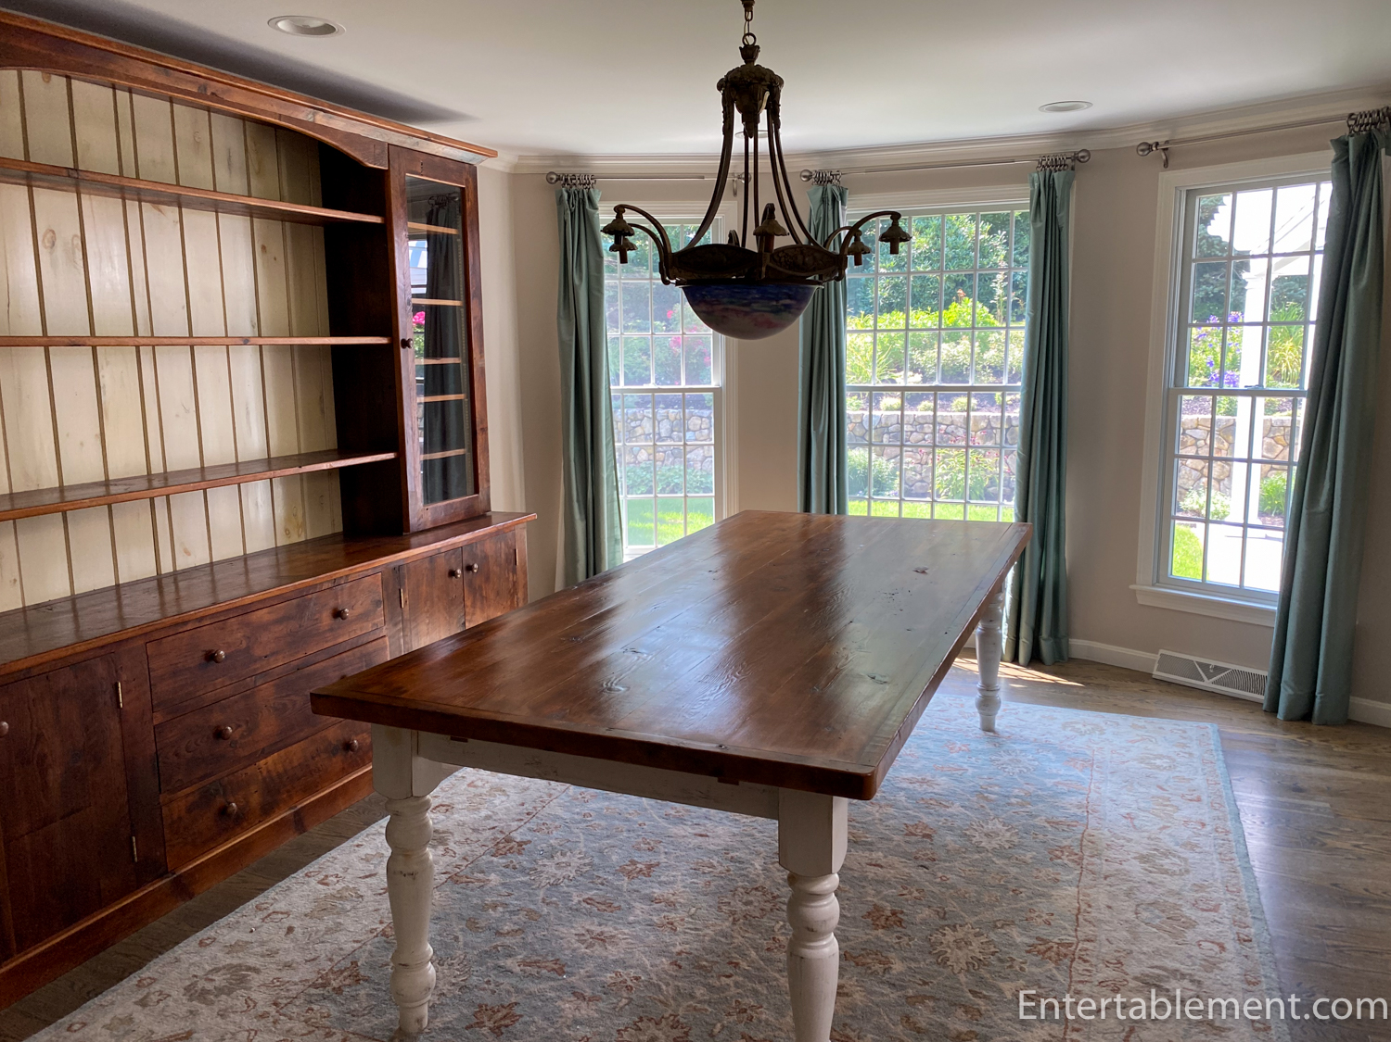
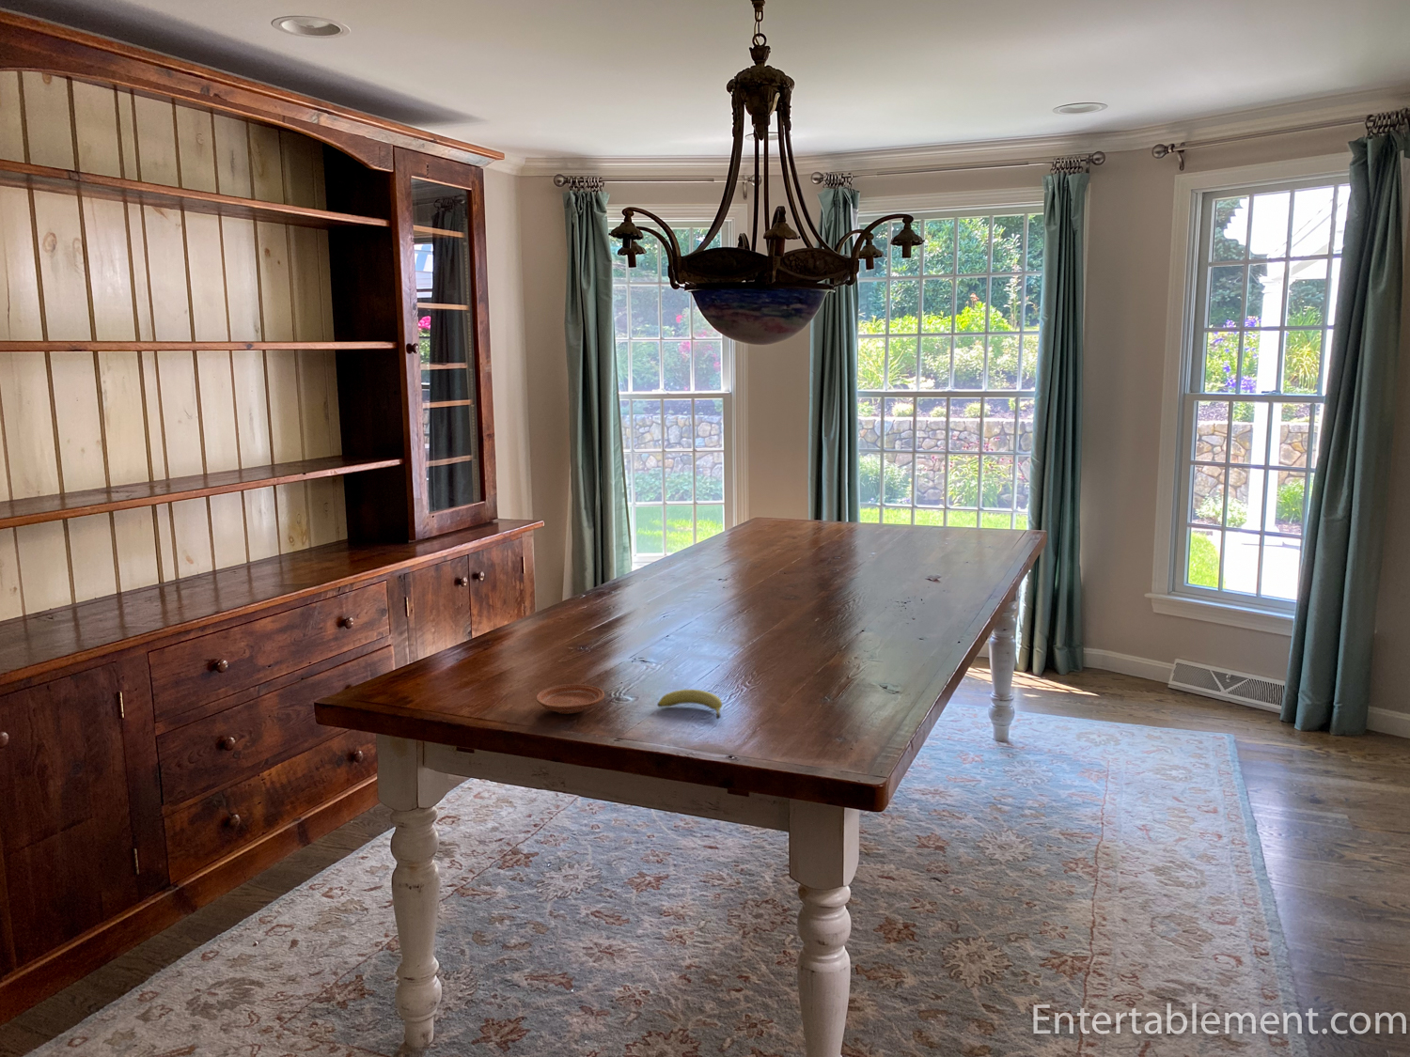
+ fruit [656,688,723,719]
+ plate [535,683,605,715]
